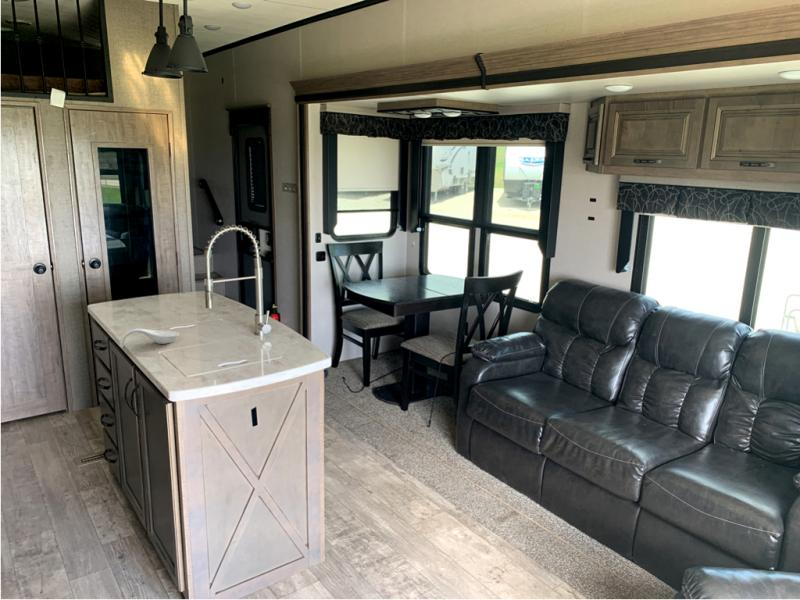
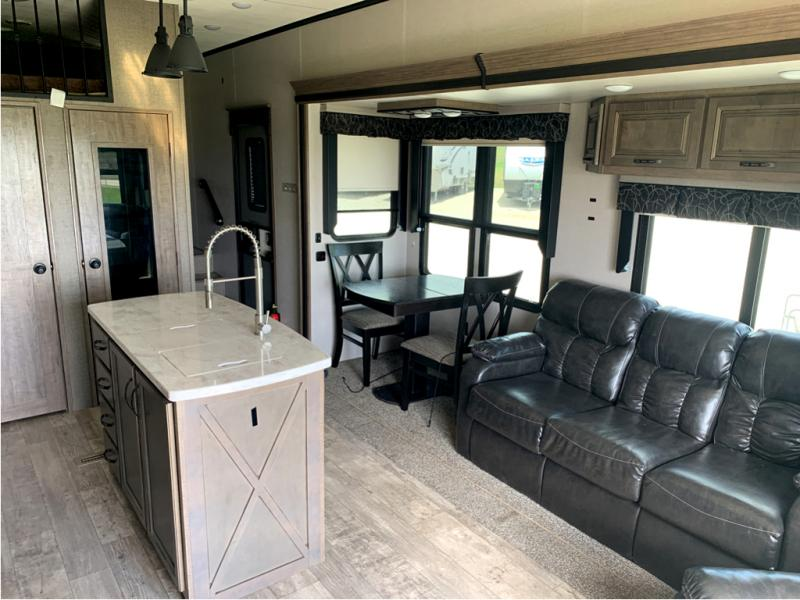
- spoon rest [119,327,180,349]
